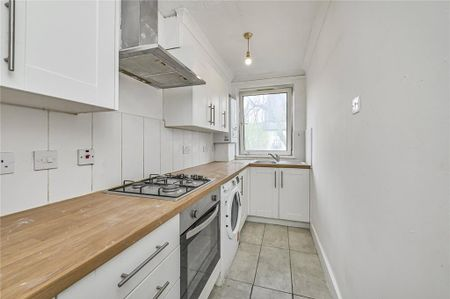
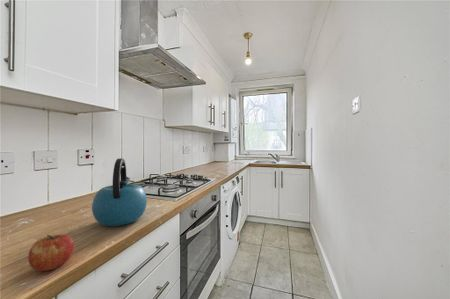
+ apple [27,234,75,272]
+ kettle [91,157,148,227]
